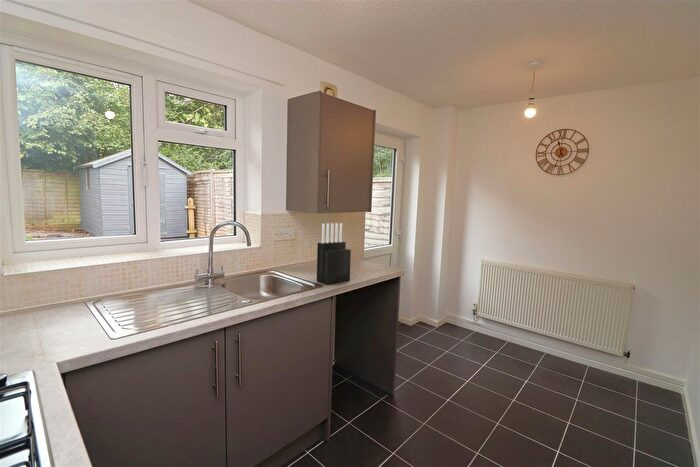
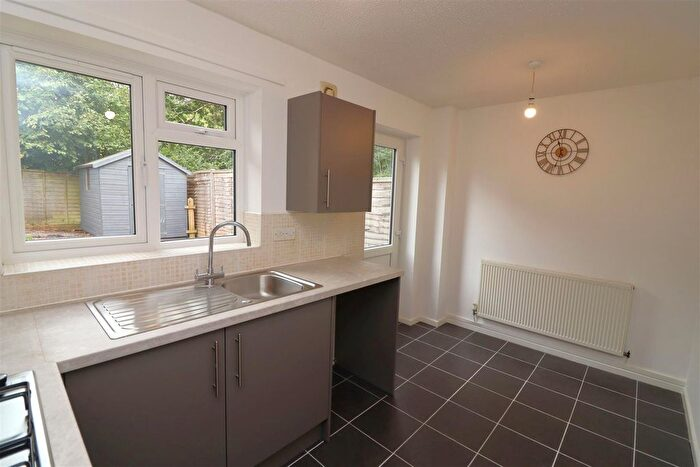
- knife block [316,222,352,285]
